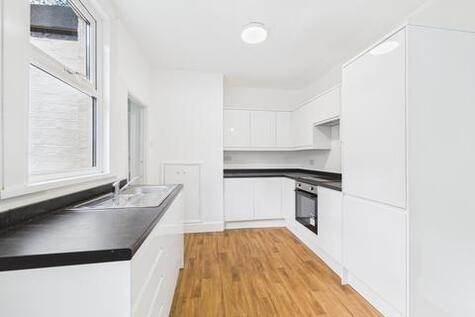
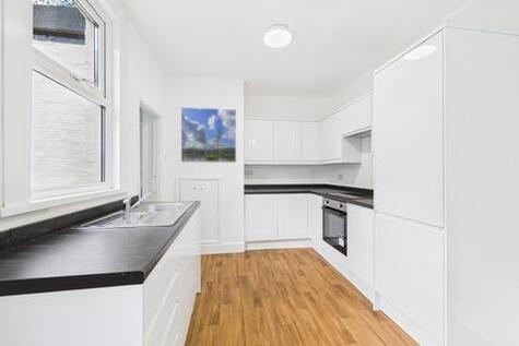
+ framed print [180,106,237,164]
